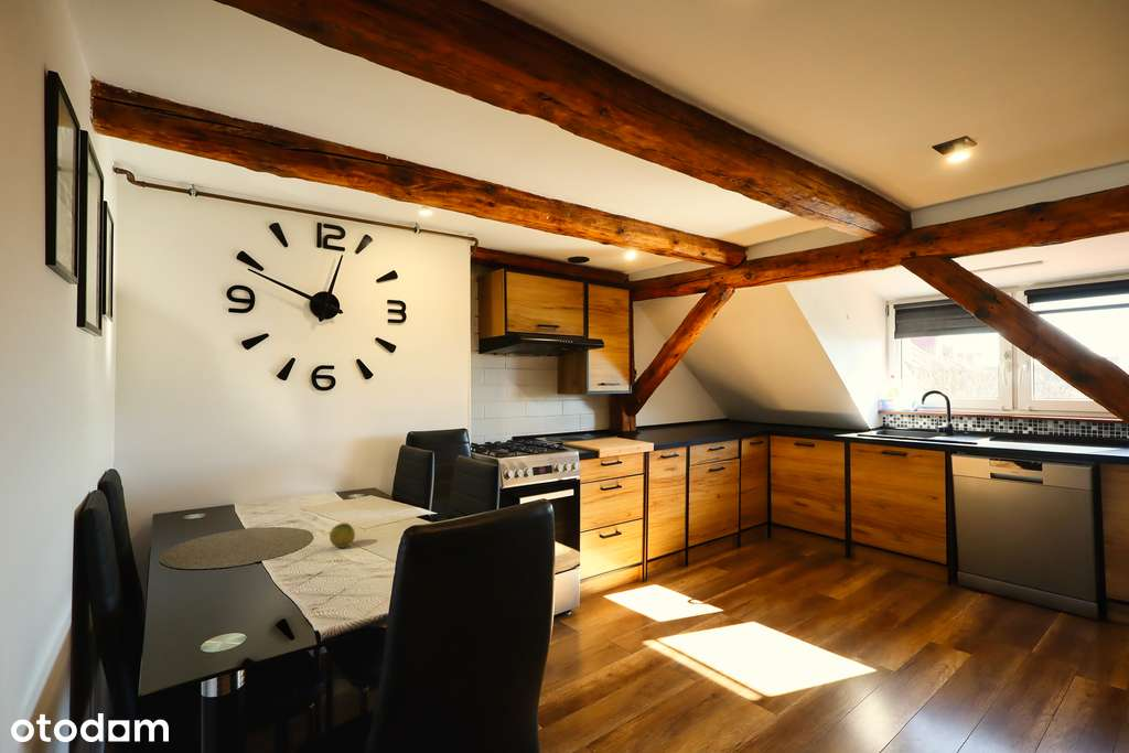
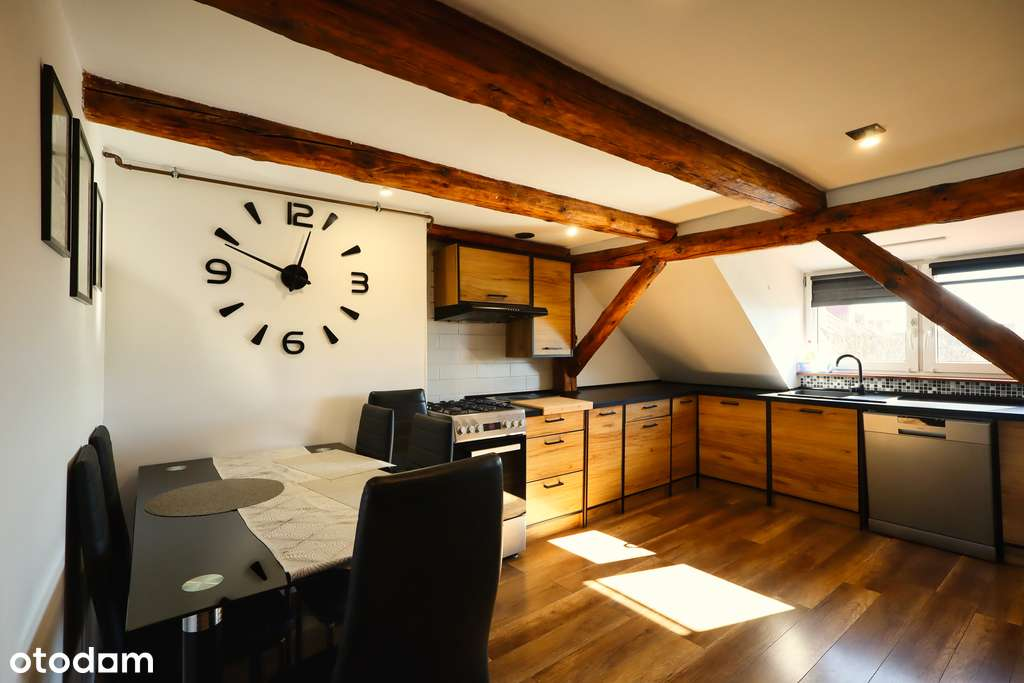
- fruit [329,523,356,549]
